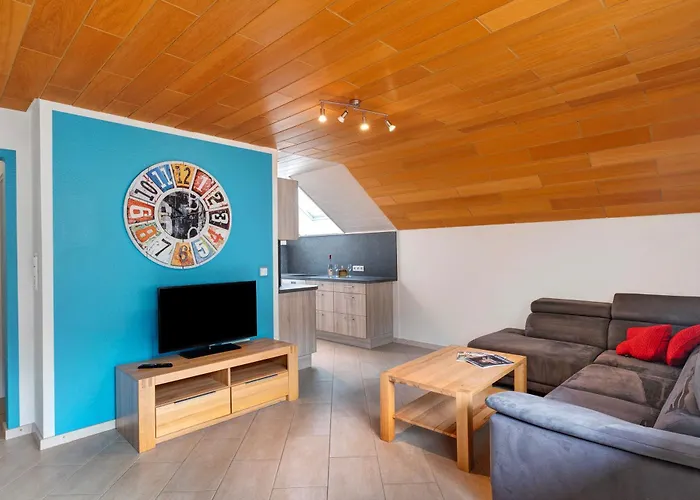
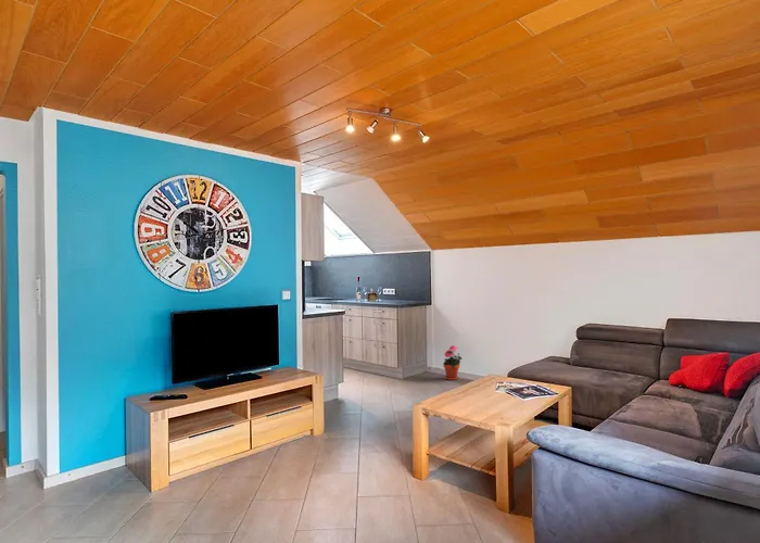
+ potted plant [442,344,463,381]
